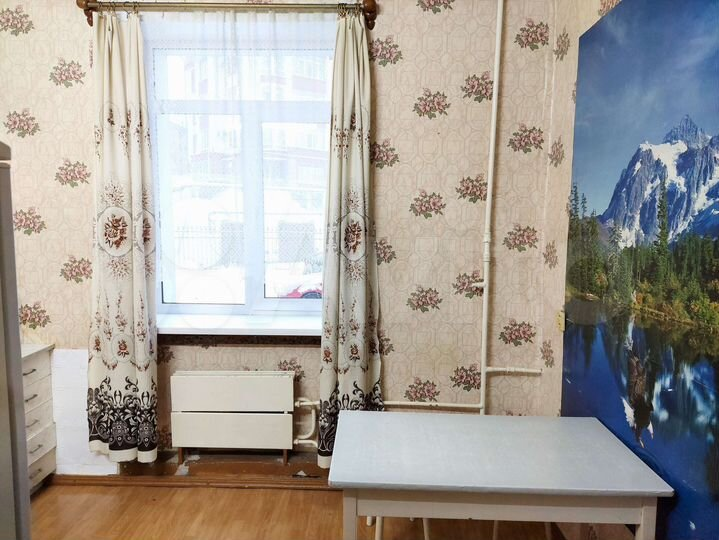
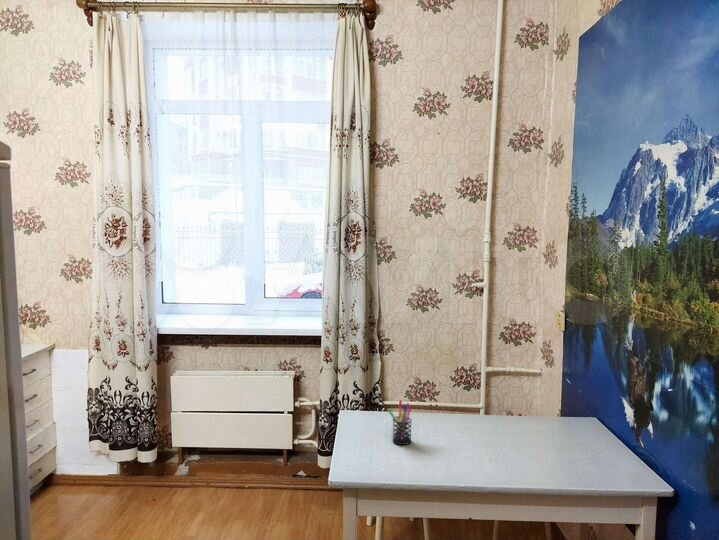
+ pen holder [387,399,413,446]
